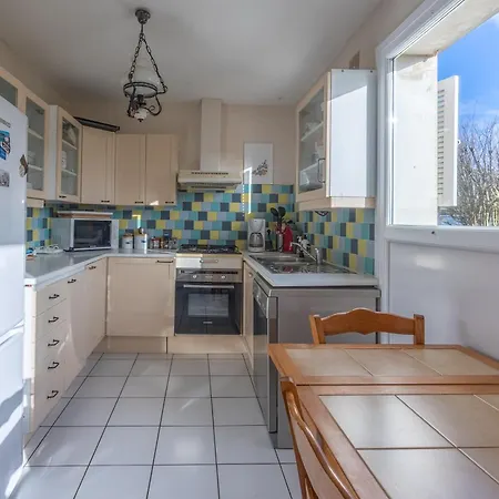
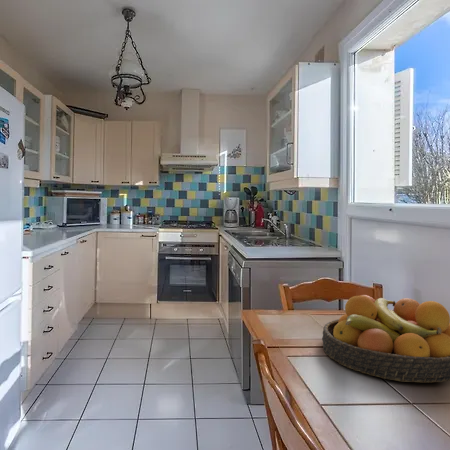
+ fruit bowl [321,294,450,384]
